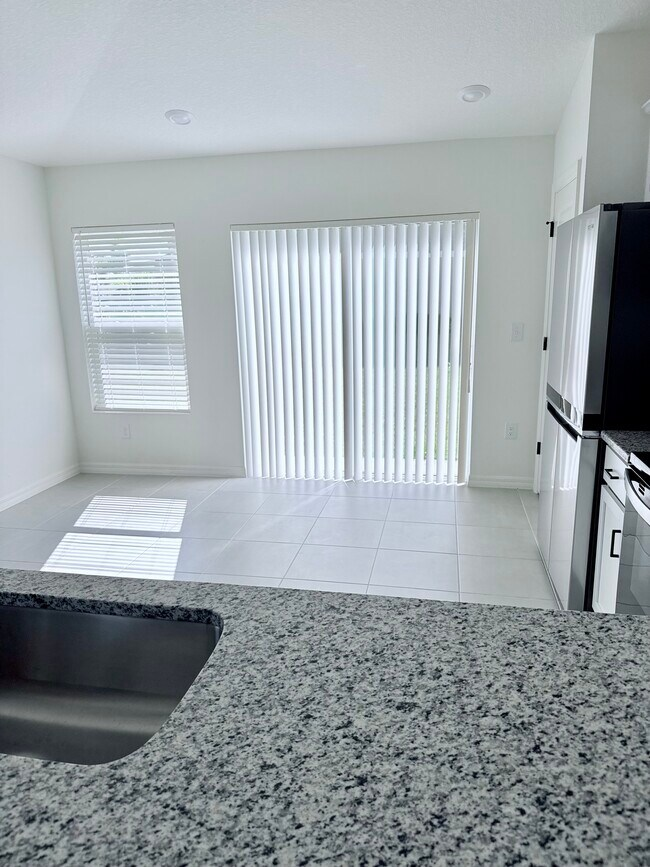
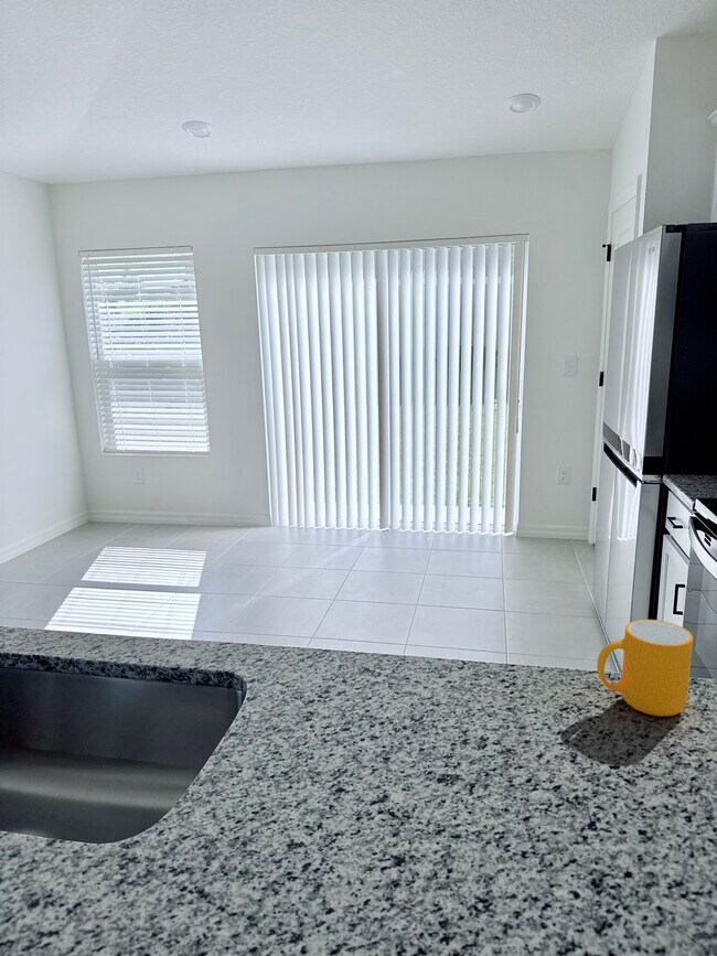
+ mug [596,619,694,718]
